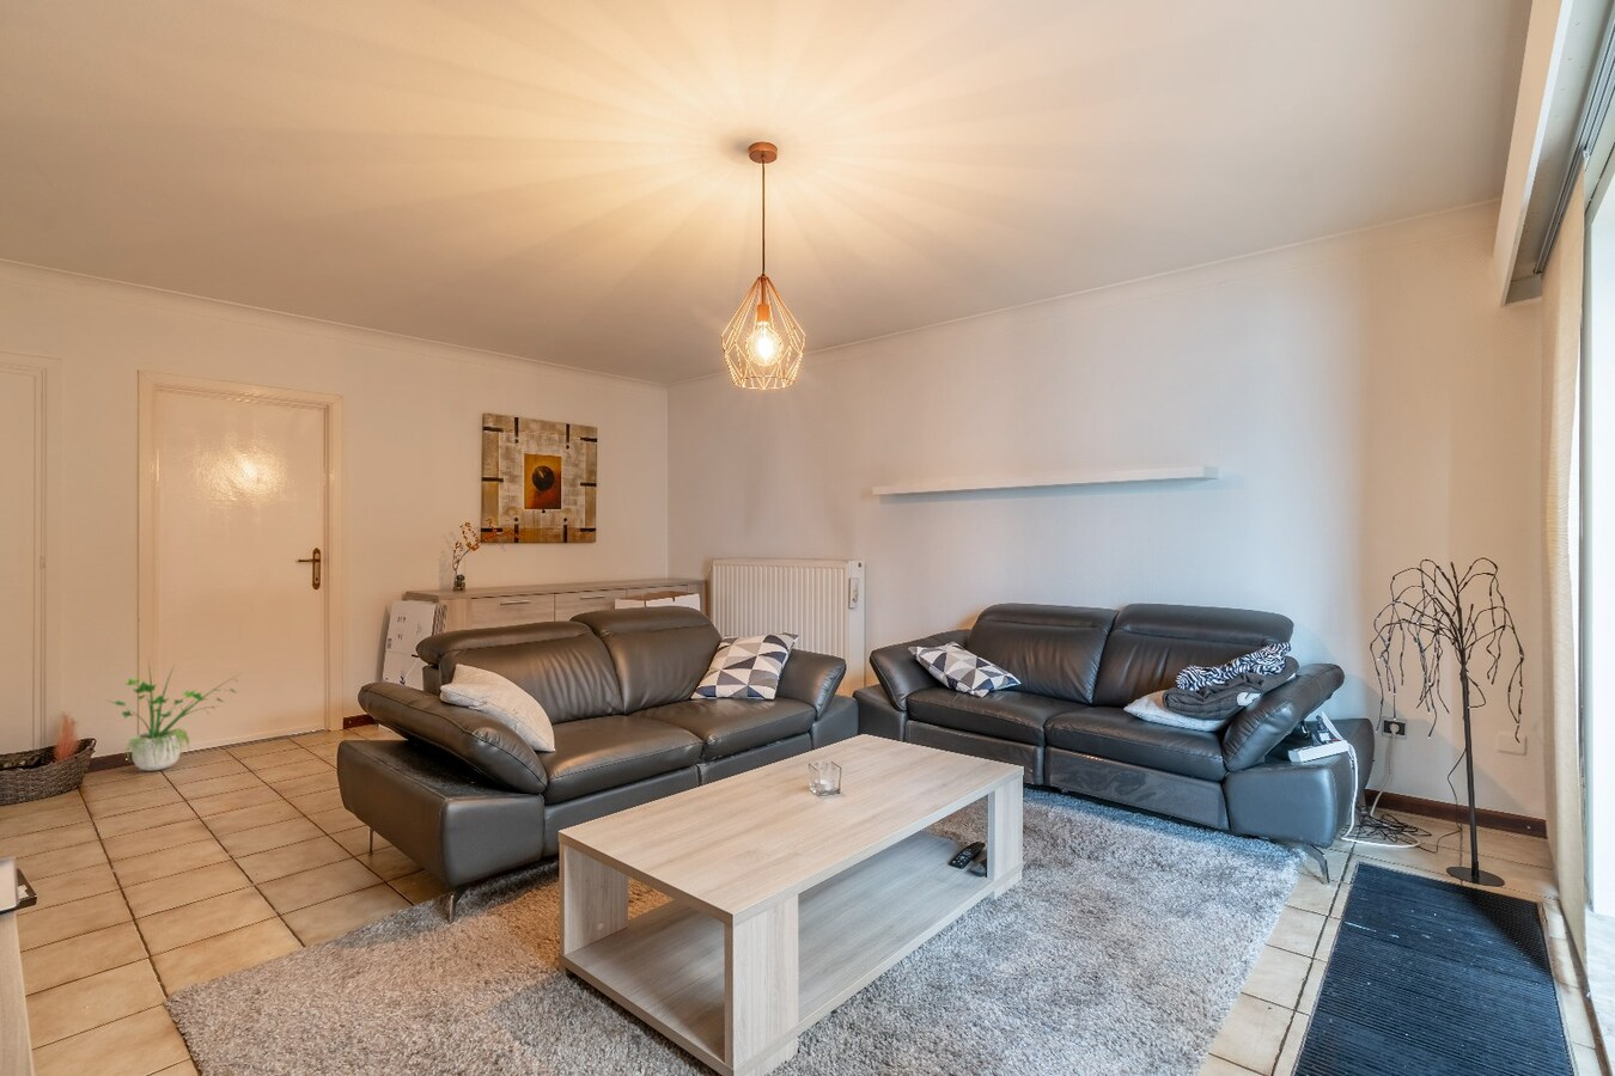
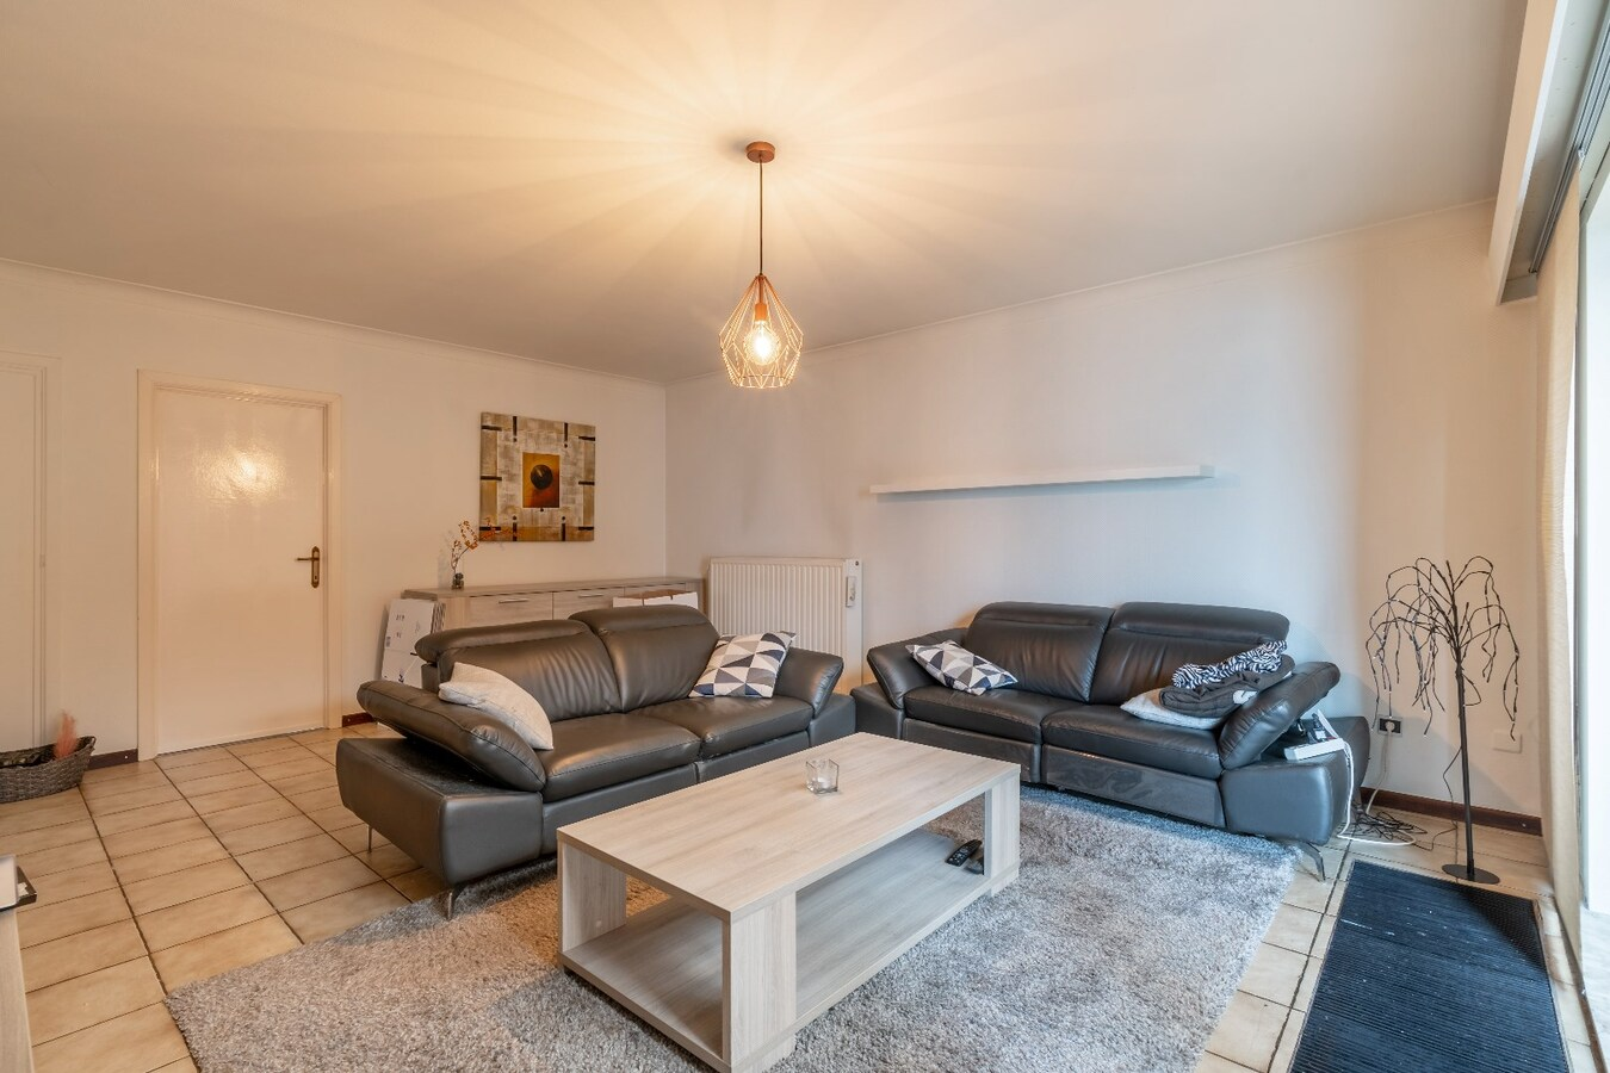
- potted plant [107,659,240,772]
